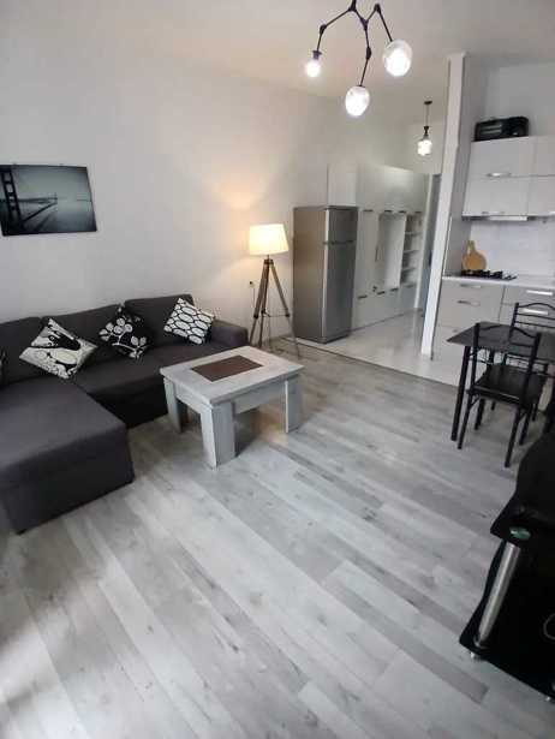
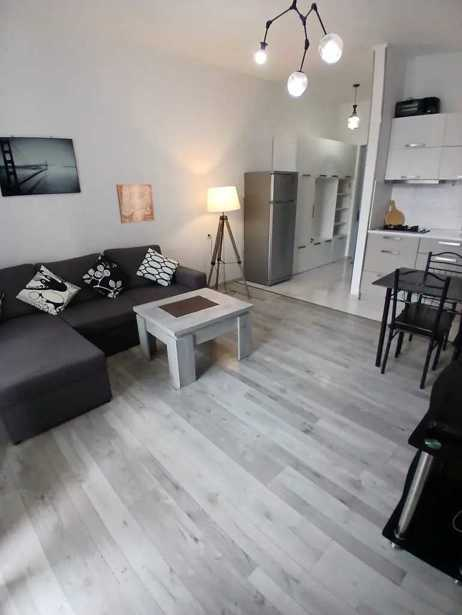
+ wall art [115,183,155,224]
